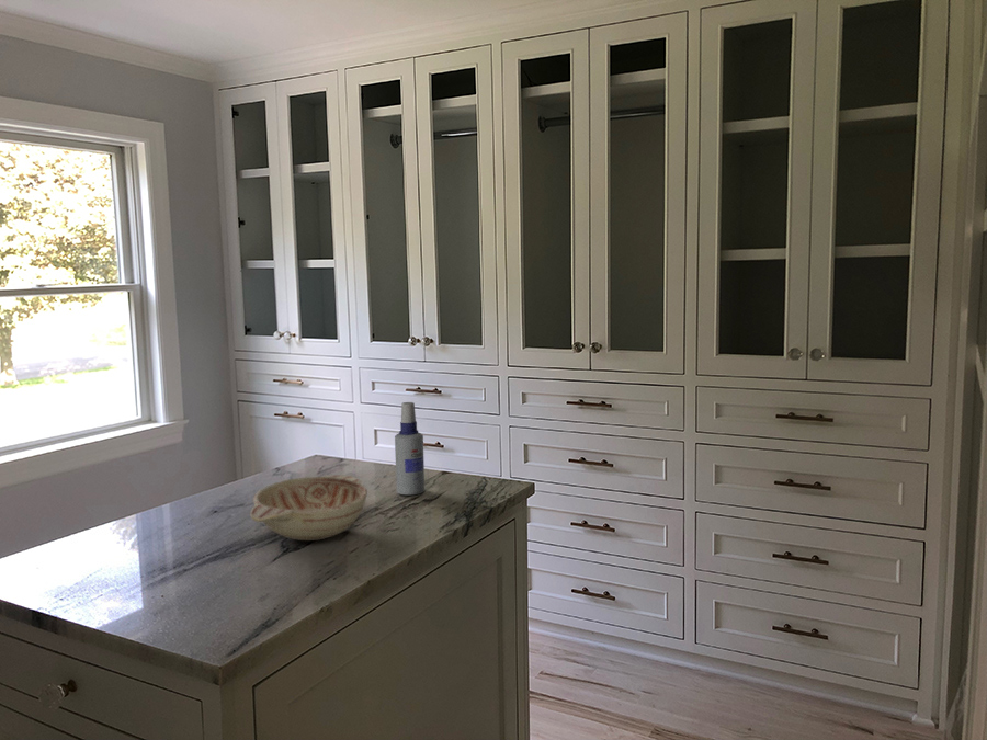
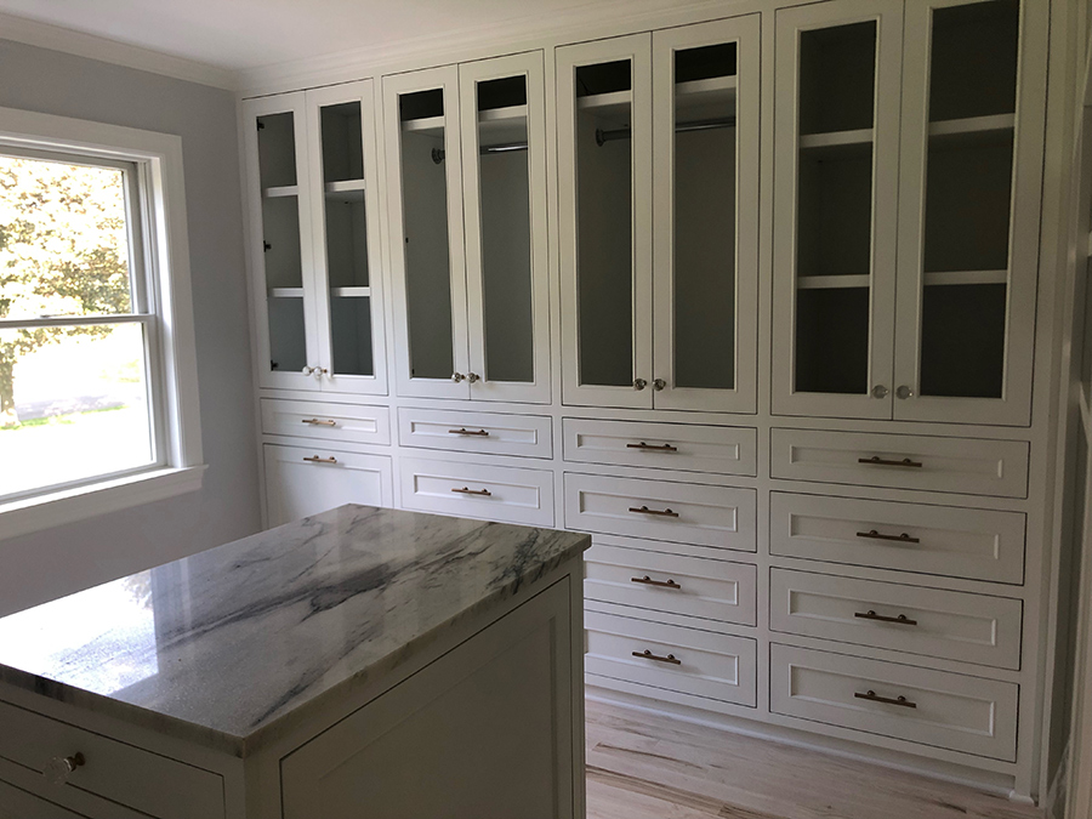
- spray bottle [394,401,426,496]
- decorative bowl [249,475,368,542]
